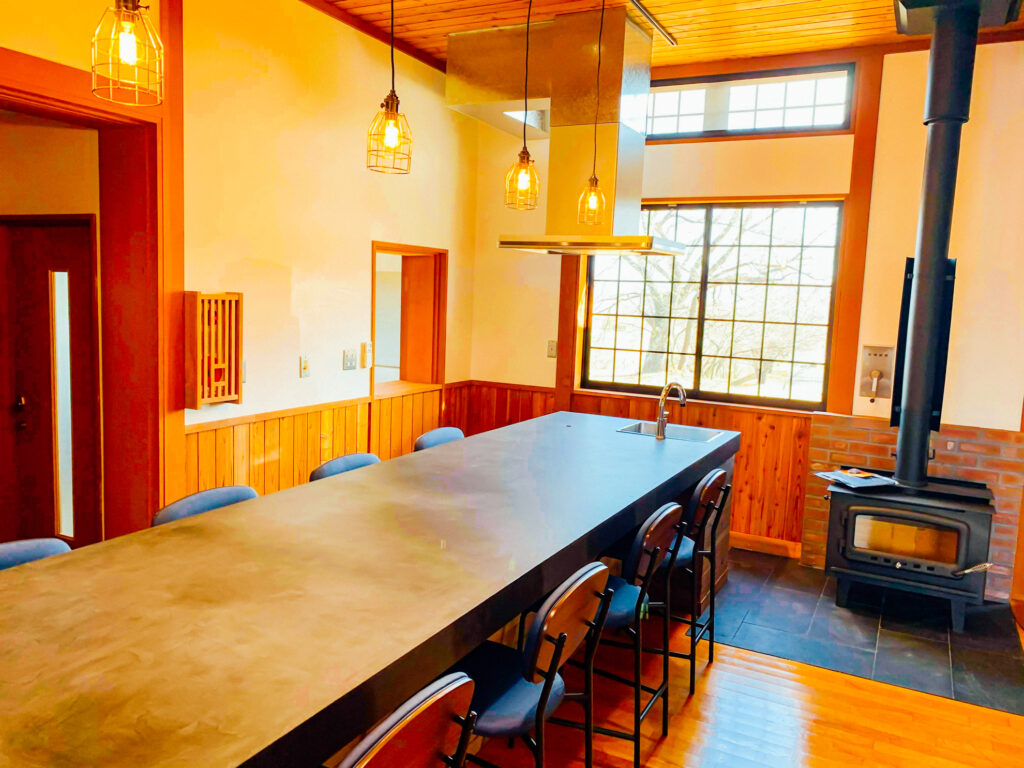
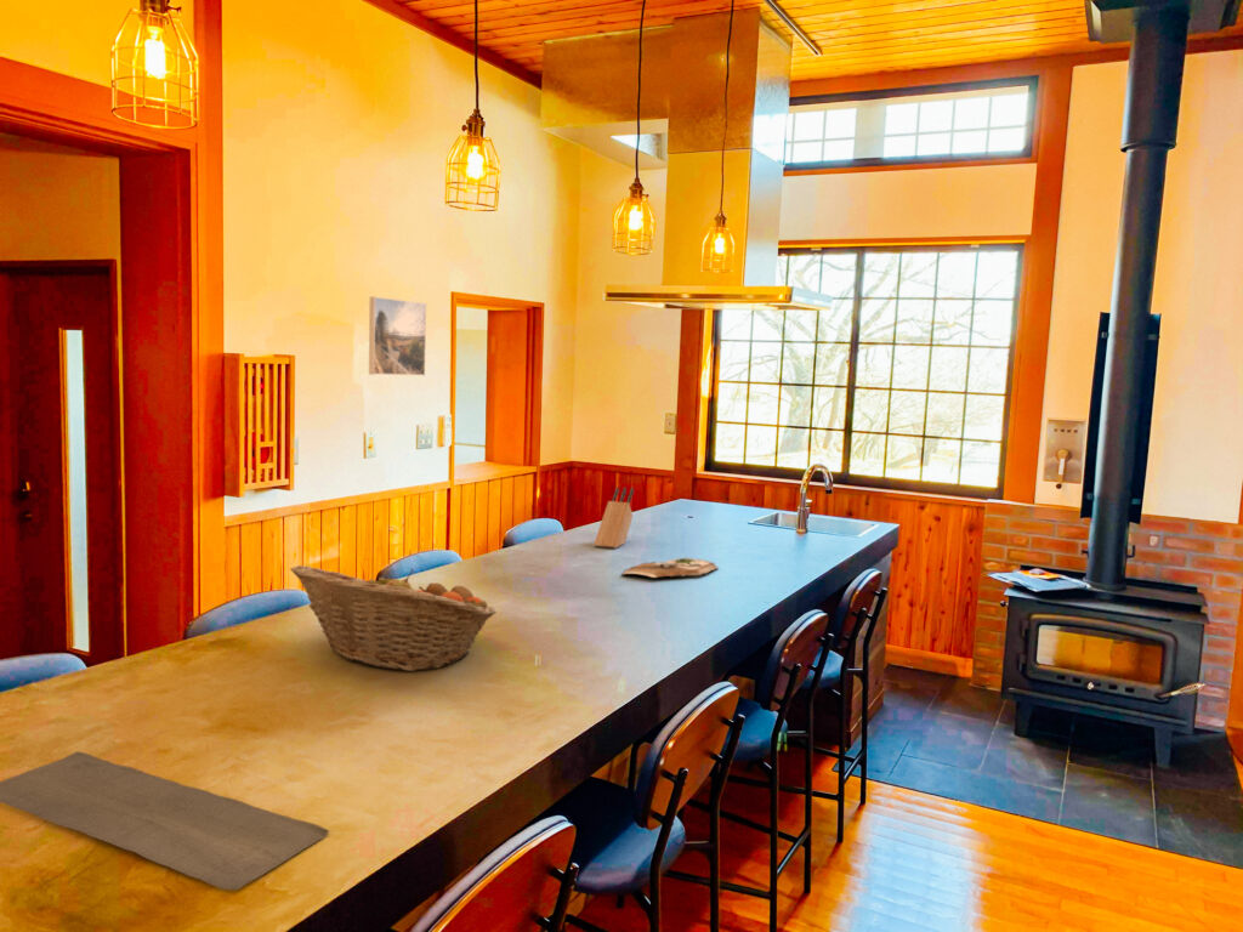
+ cutting board [622,556,720,579]
+ fruit basket [289,564,498,672]
+ bath mat [0,750,330,891]
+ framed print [368,296,427,377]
+ knife block [592,485,635,550]
